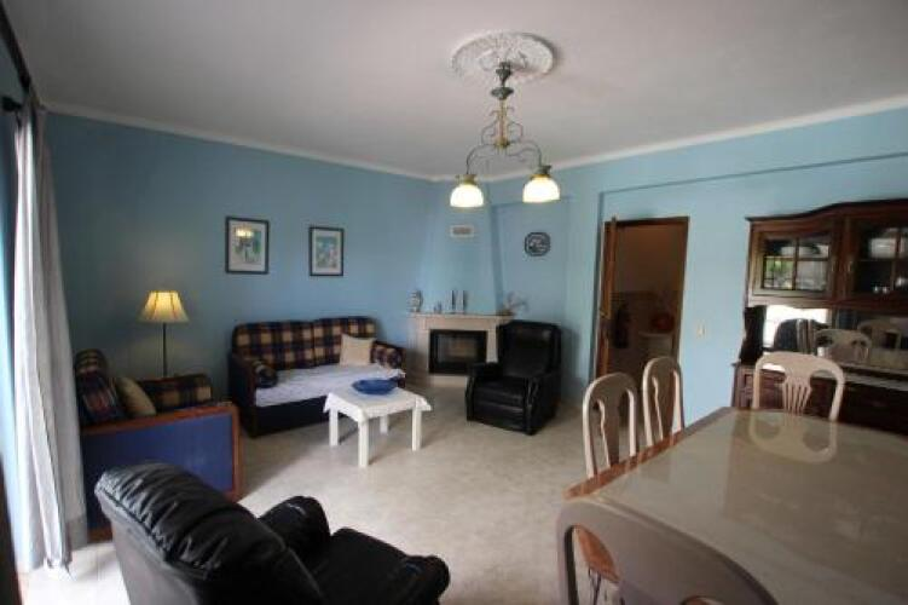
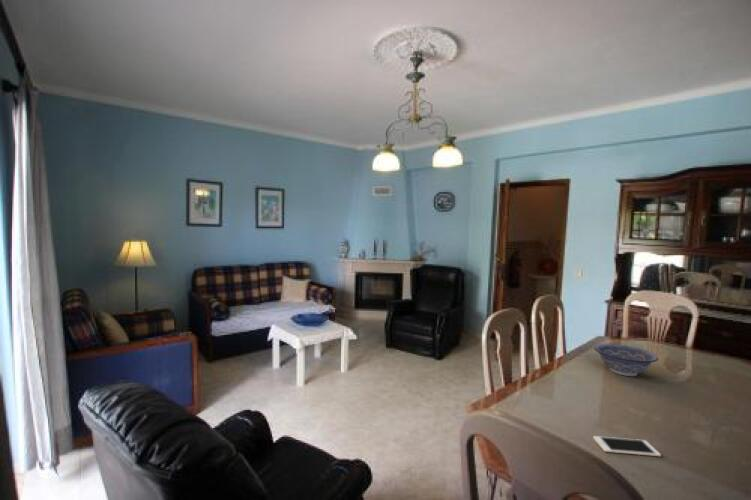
+ decorative bowl [593,343,659,377]
+ cell phone [592,435,662,457]
